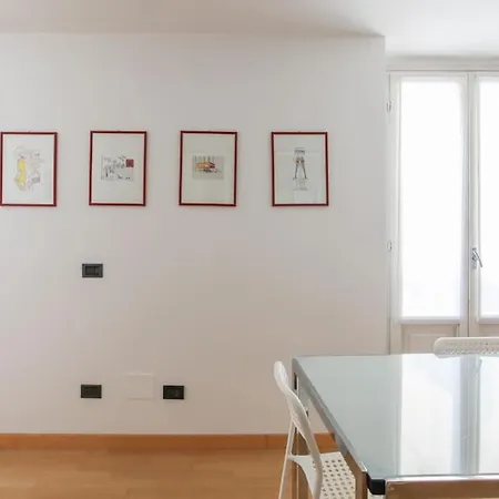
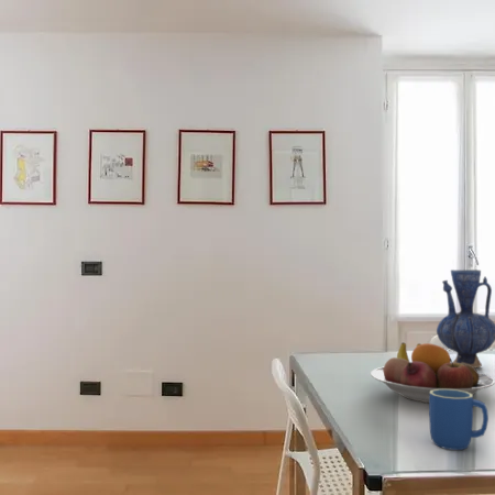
+ mug [428,389,490,451]
+ fruit bowl [370,342,495,404]
+ vase [436,268,495,369]
